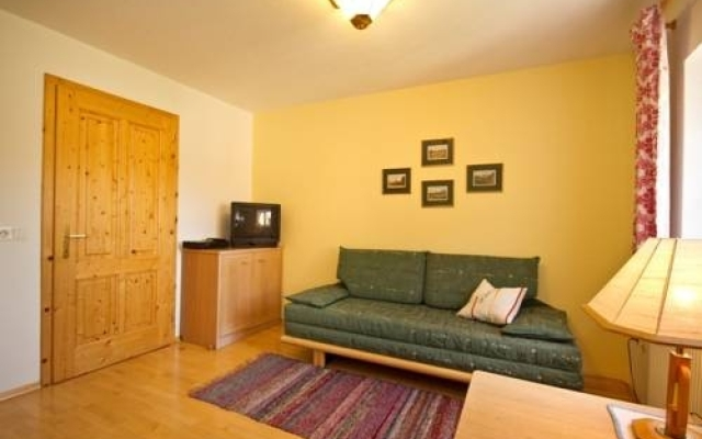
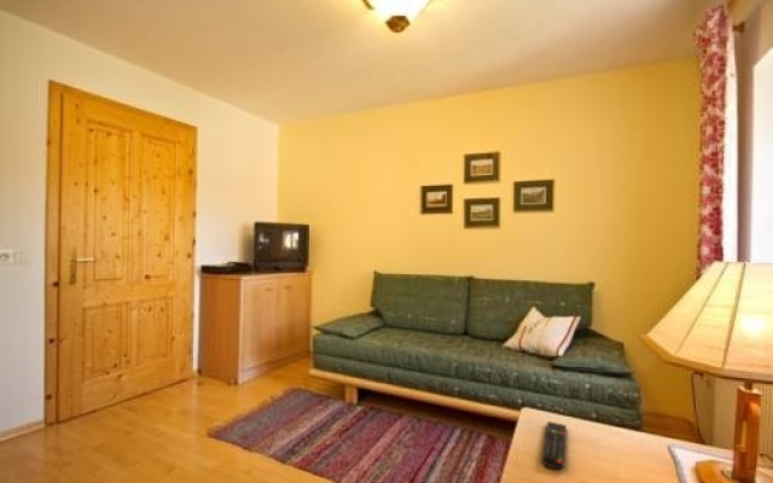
+ remote control [541,420,568,470]
